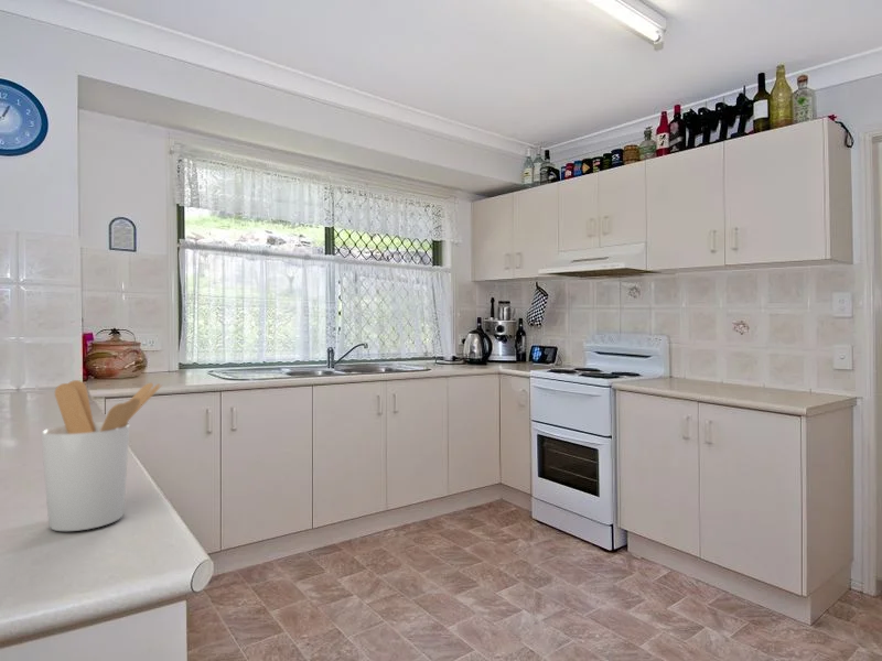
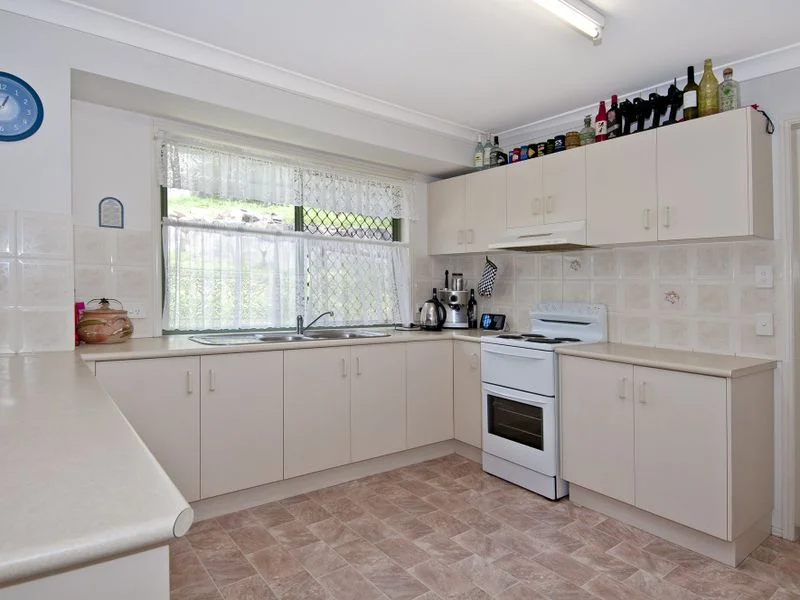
- utensil holder [40,379,163,532]
